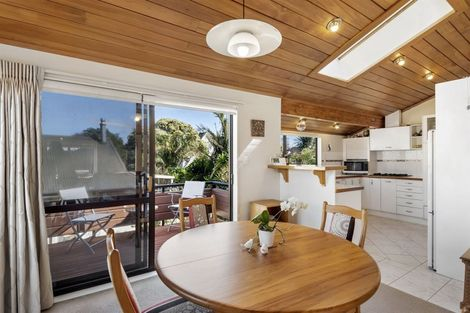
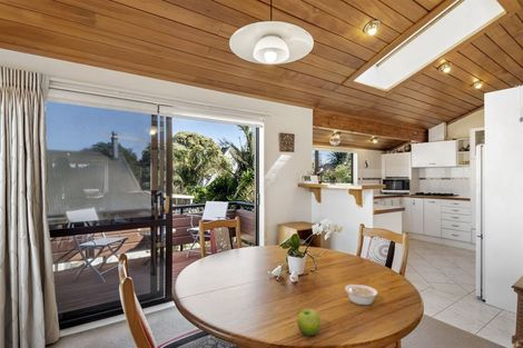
+ legume [344,284,378,306]
+ fruit [296,308,322,337]
